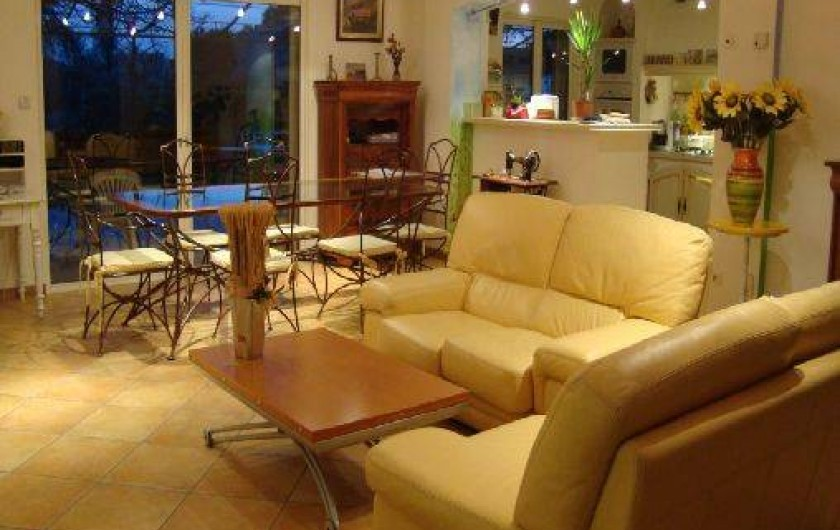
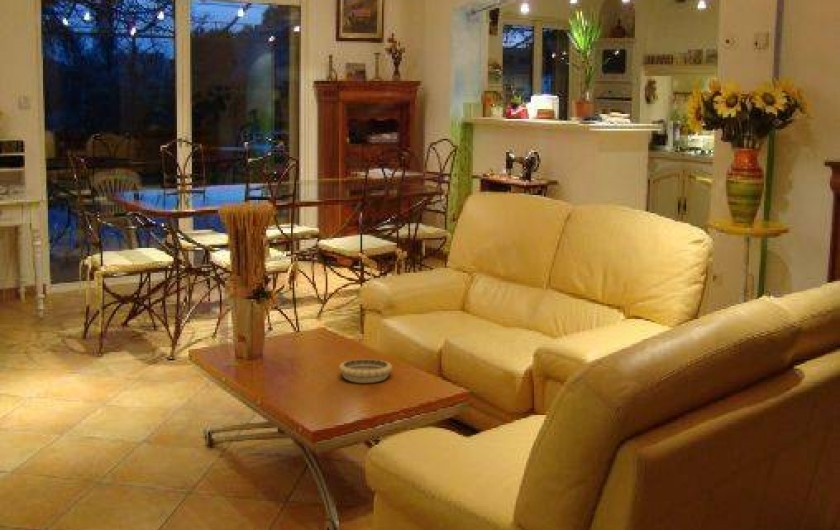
+ decorative bowl [338,358,393,384]
